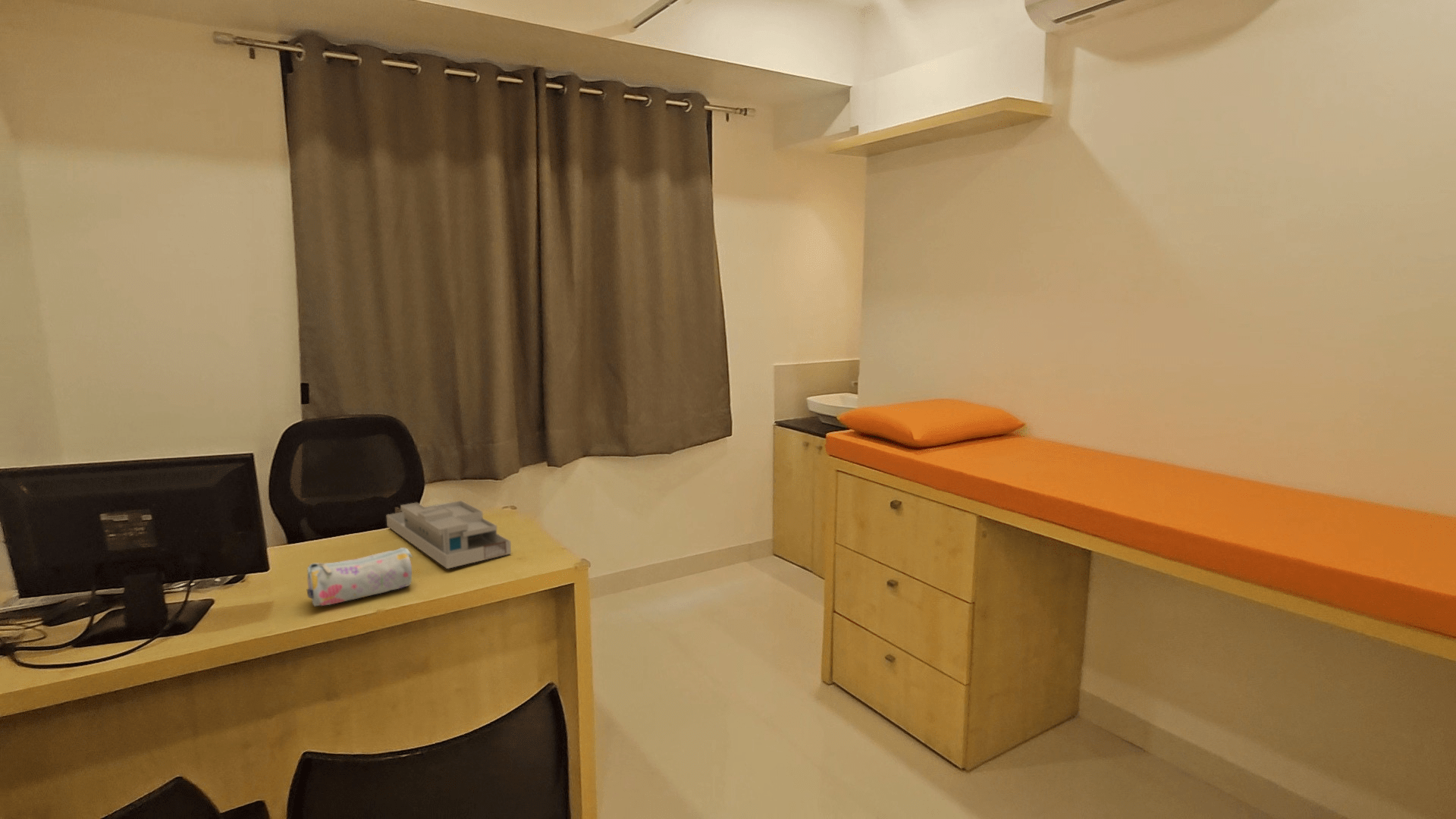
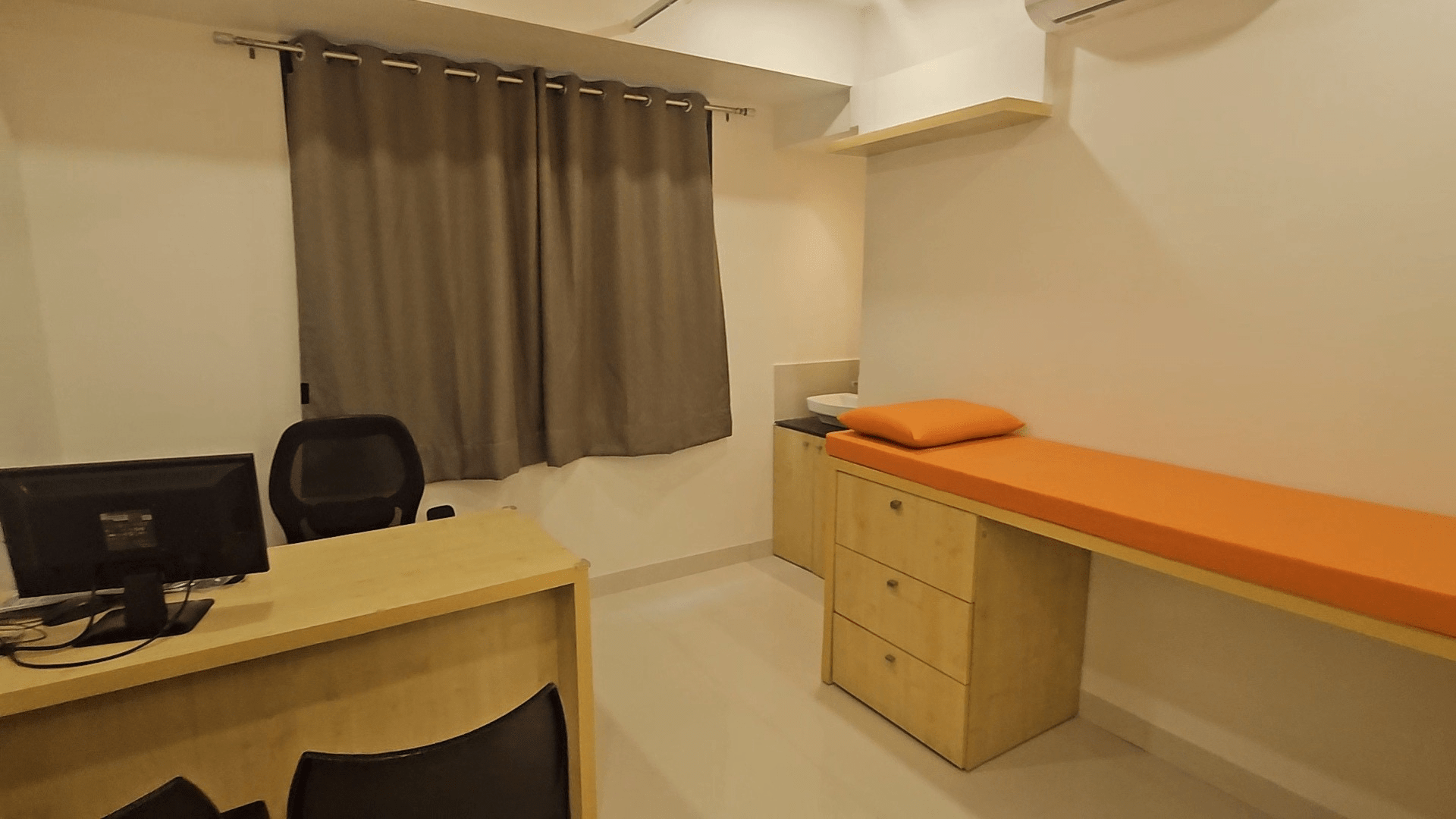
- pencil case [306,547,413,607]
- desk organizer [385,500,512,570]
